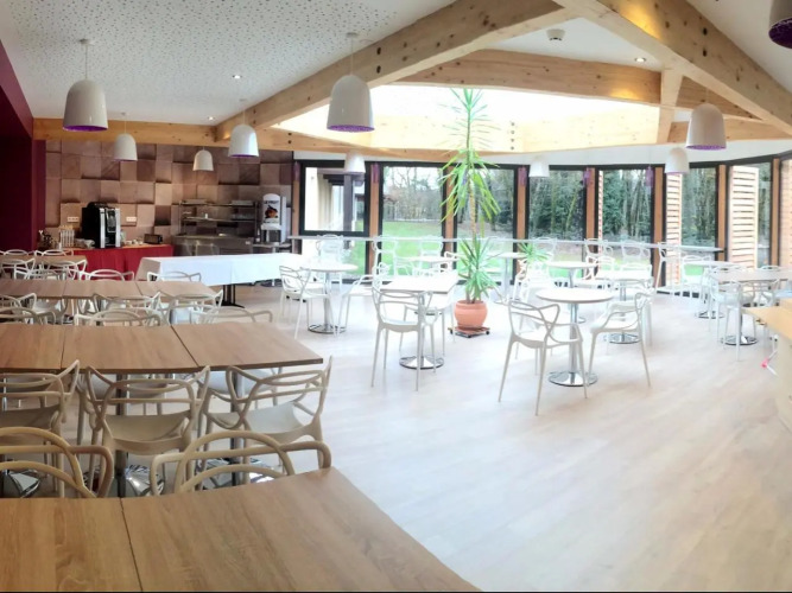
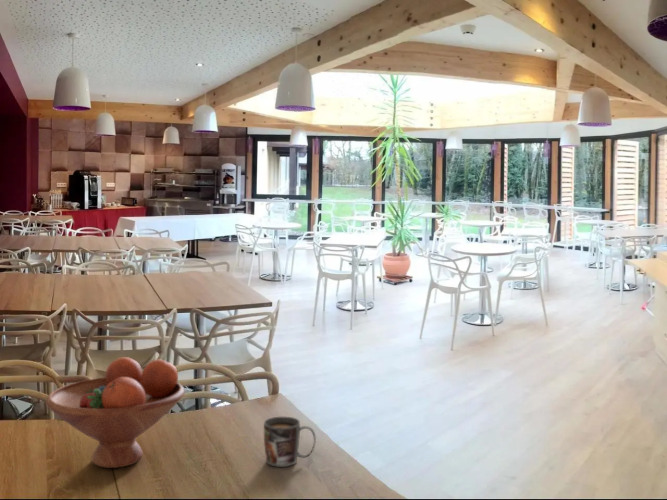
+ mug [263,416,317,468]
+ fruit bowl [44,356,186,469]
